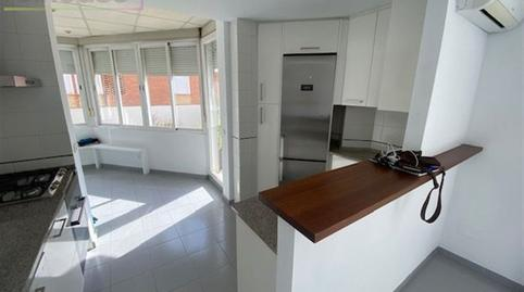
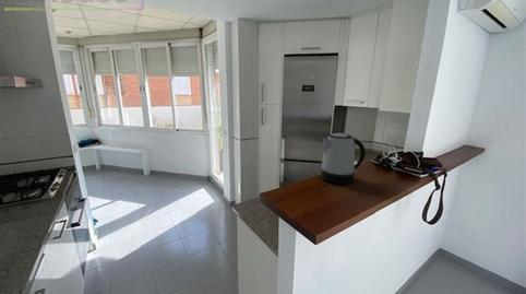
+ kettle [320,132,367,185]
